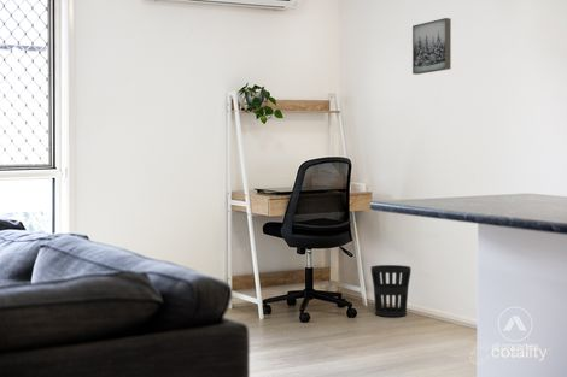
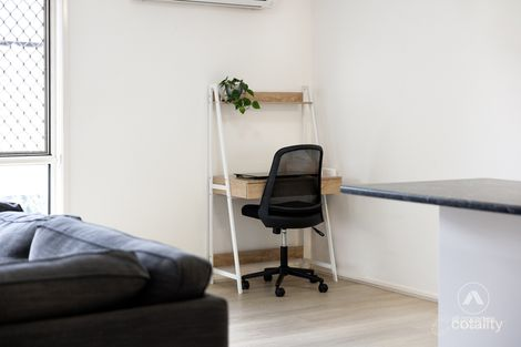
- wall art [411,17,452,76]
- wastebasket [370,264,413,318]
